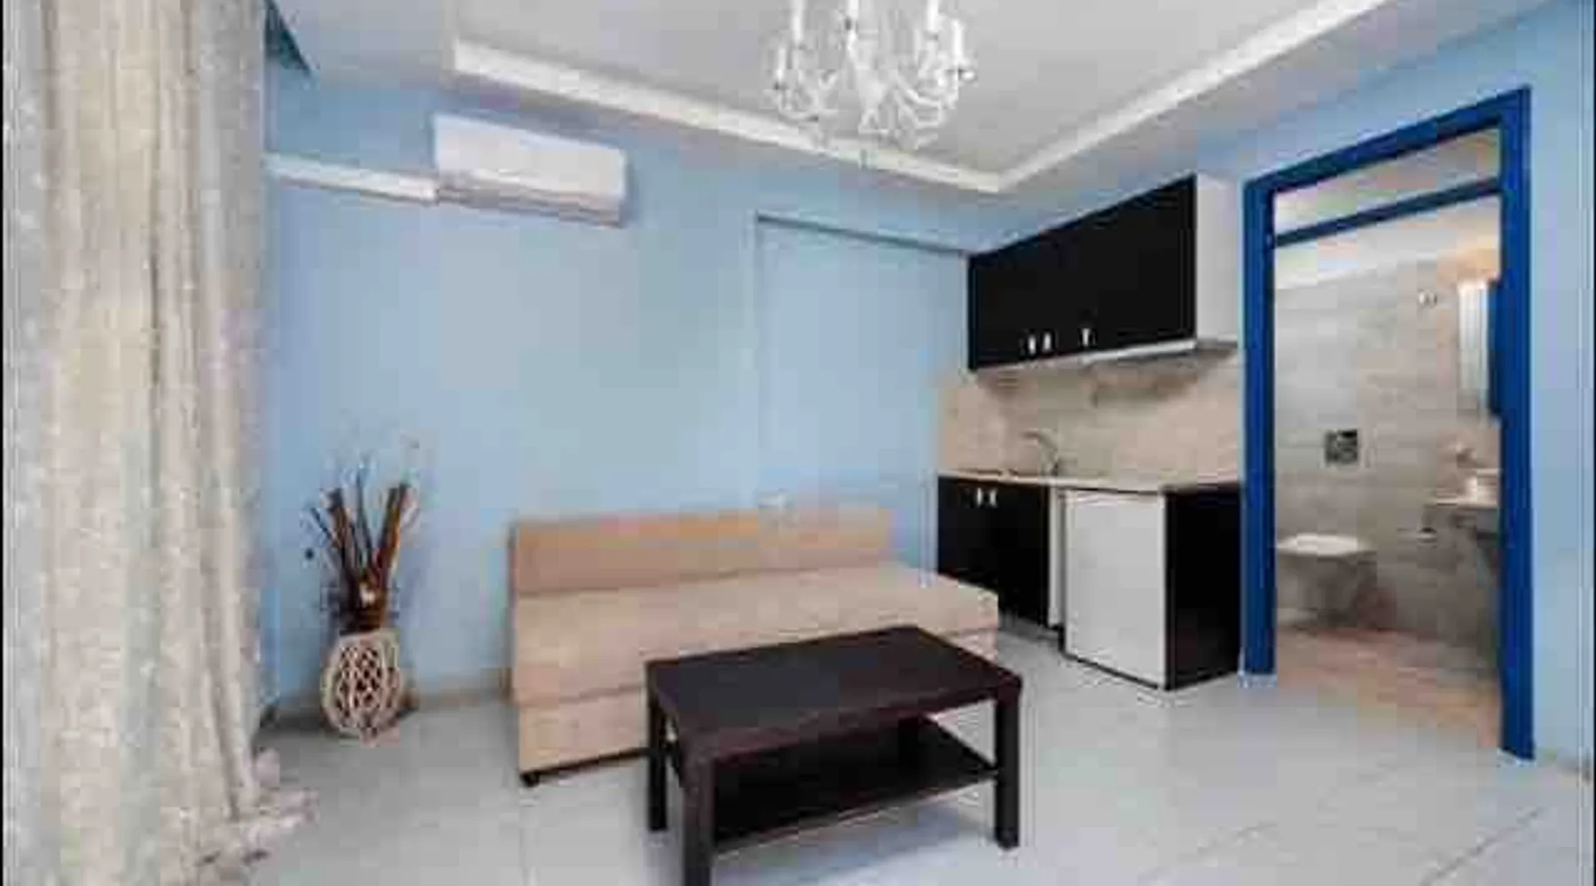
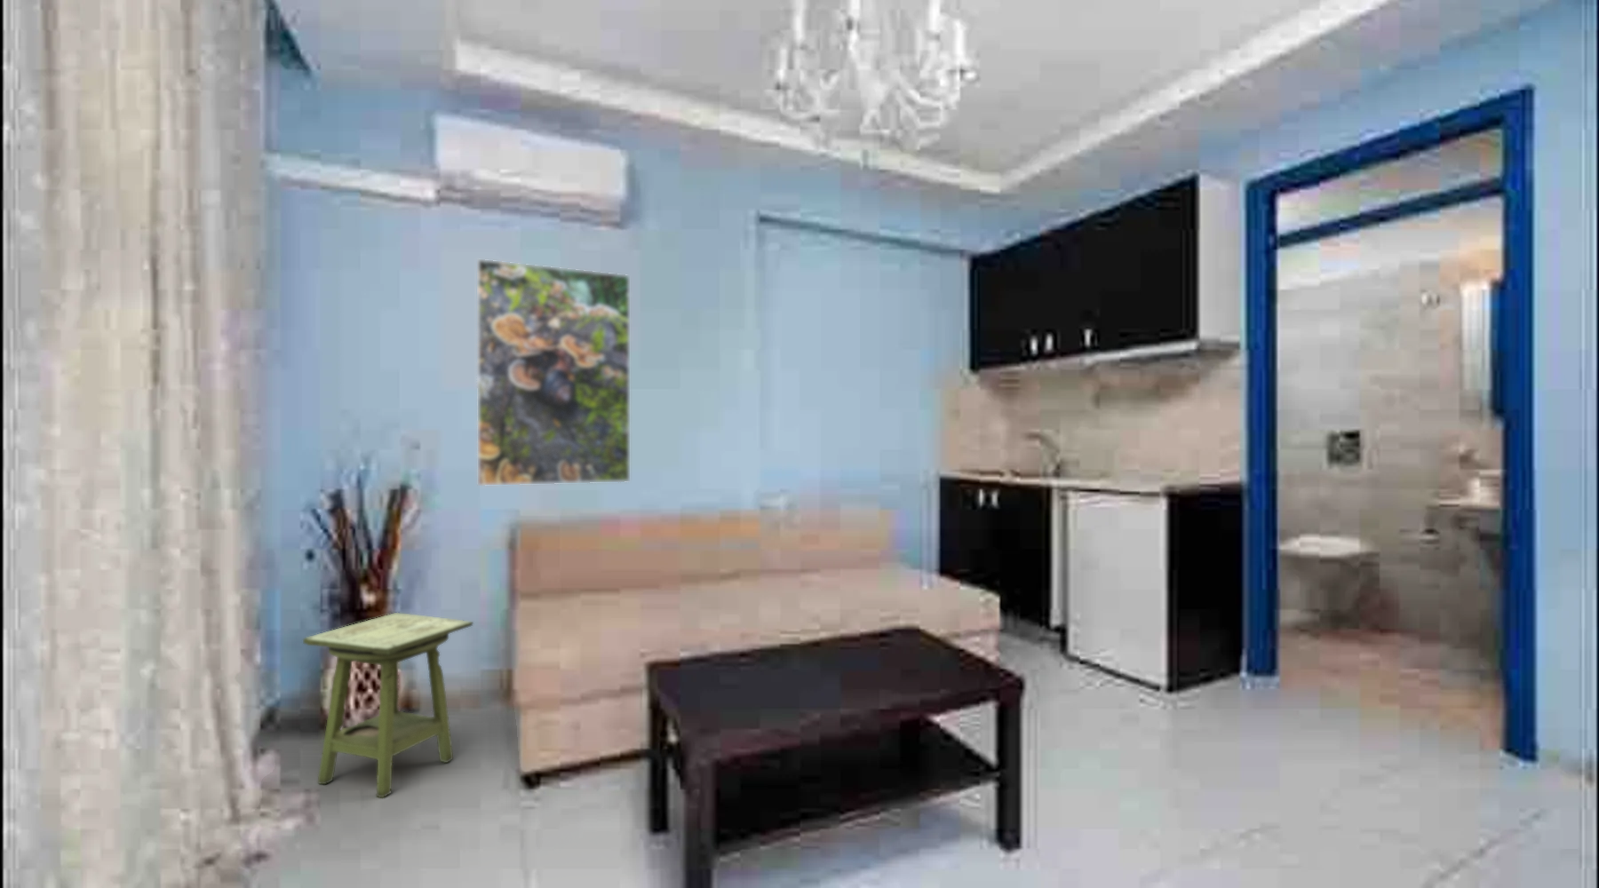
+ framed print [476,258,631,487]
+ side table [302,611,475,798]
